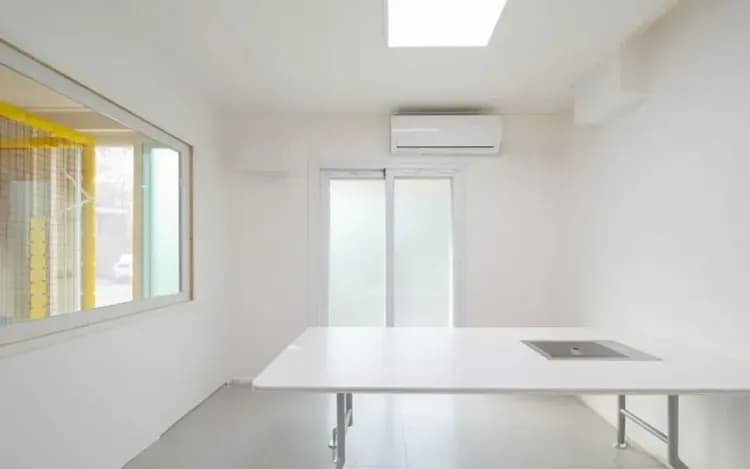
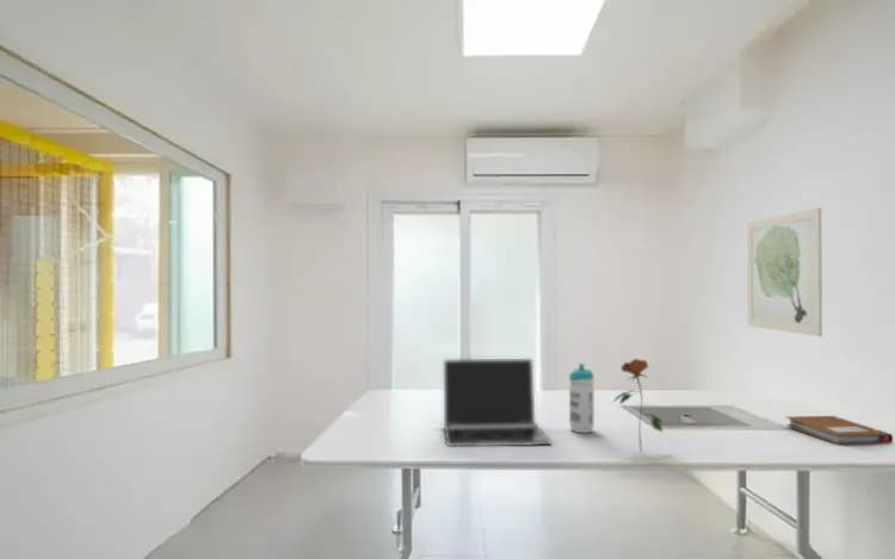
+ notebook [785,415,894,447]
+ water bottle [568,362,595,434]
+ flower [612,358,663,453]
+ laptop [443,358,551,447]
+ wall art [746,206,823,337]
